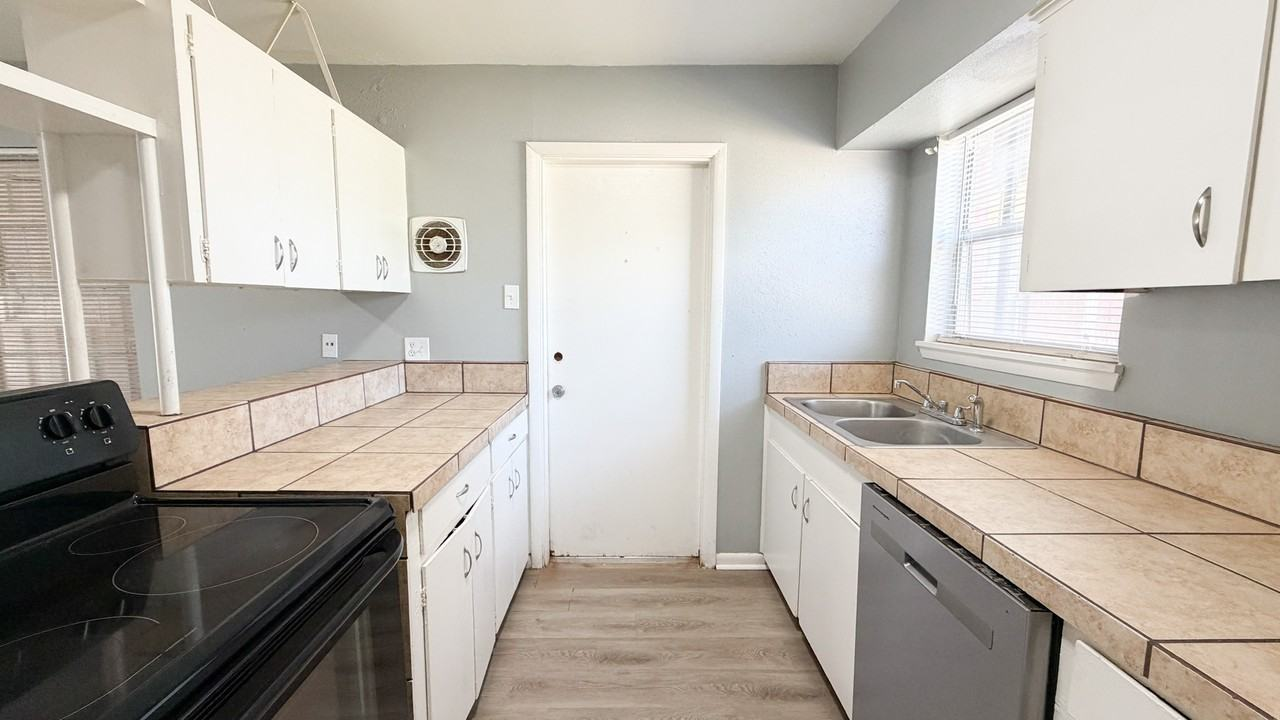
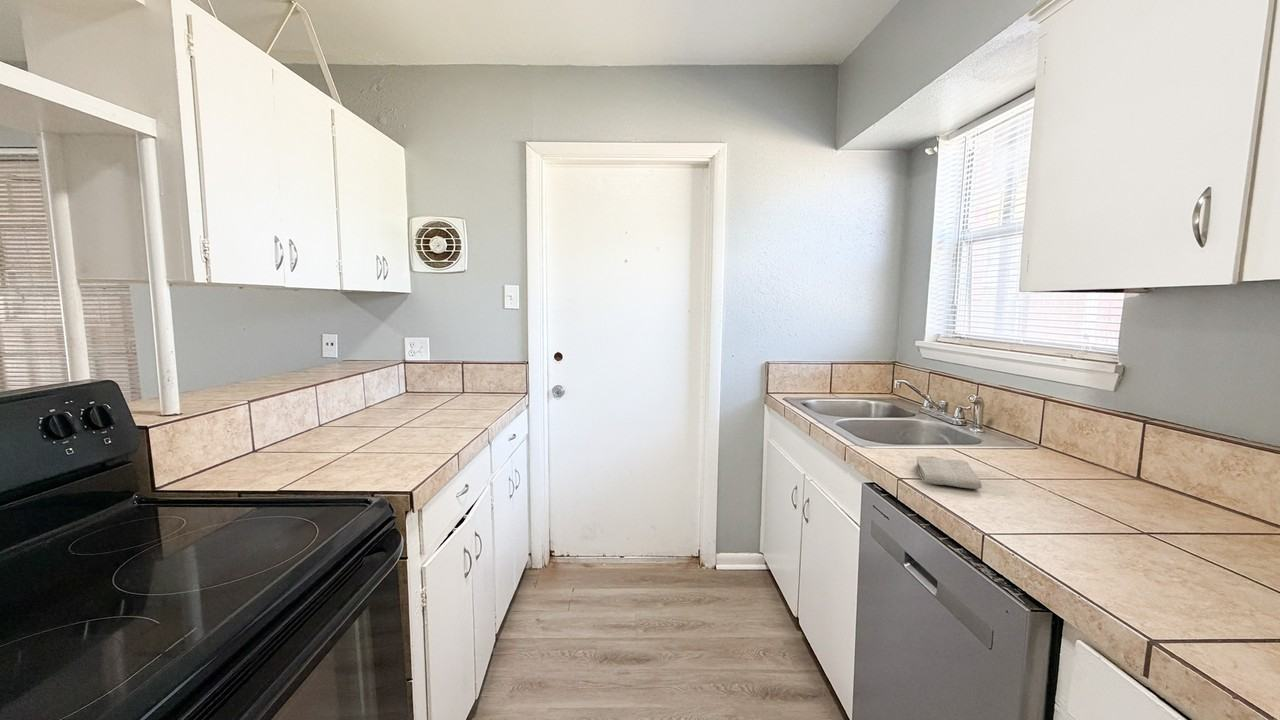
+ washcloth [915,455,983,490]
